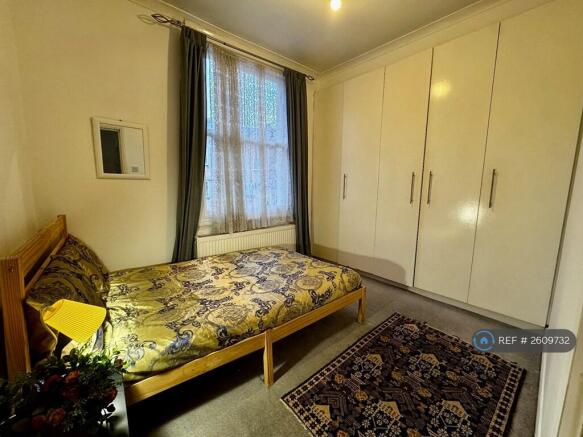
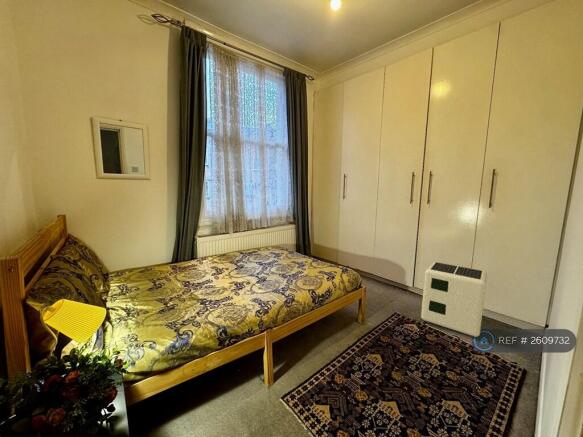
+ air purifier [420,261,488,338]
